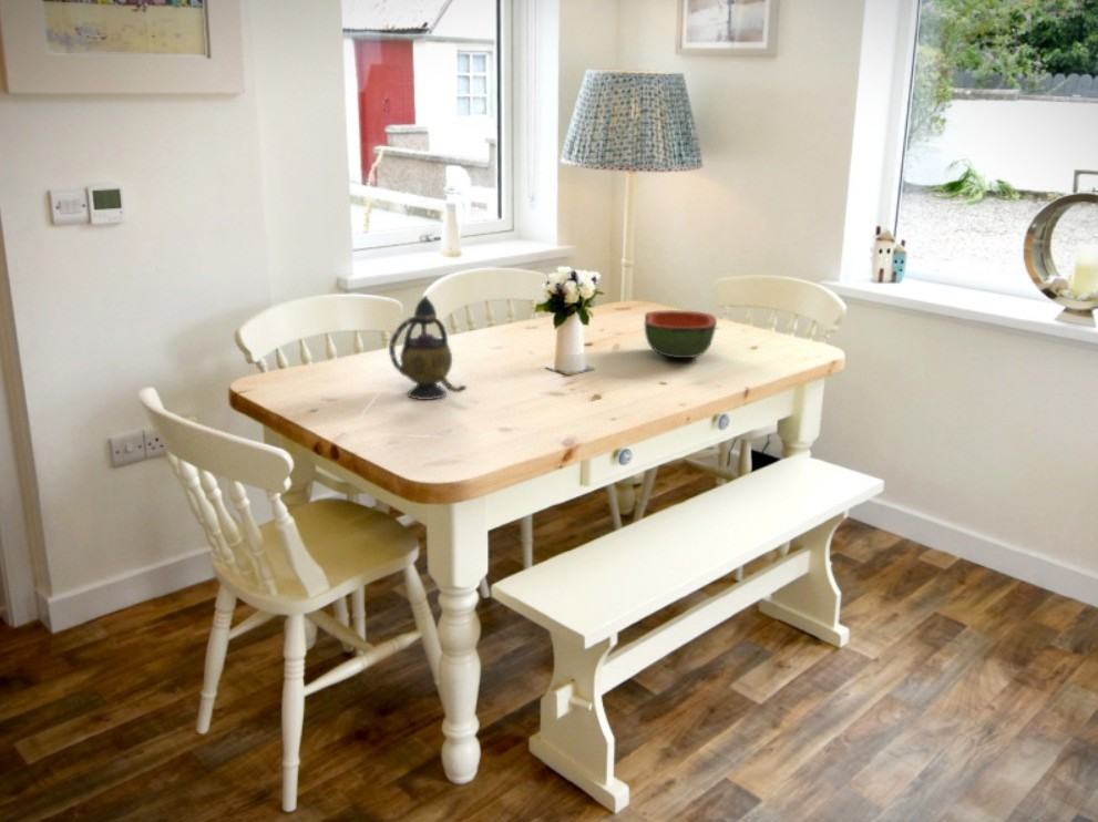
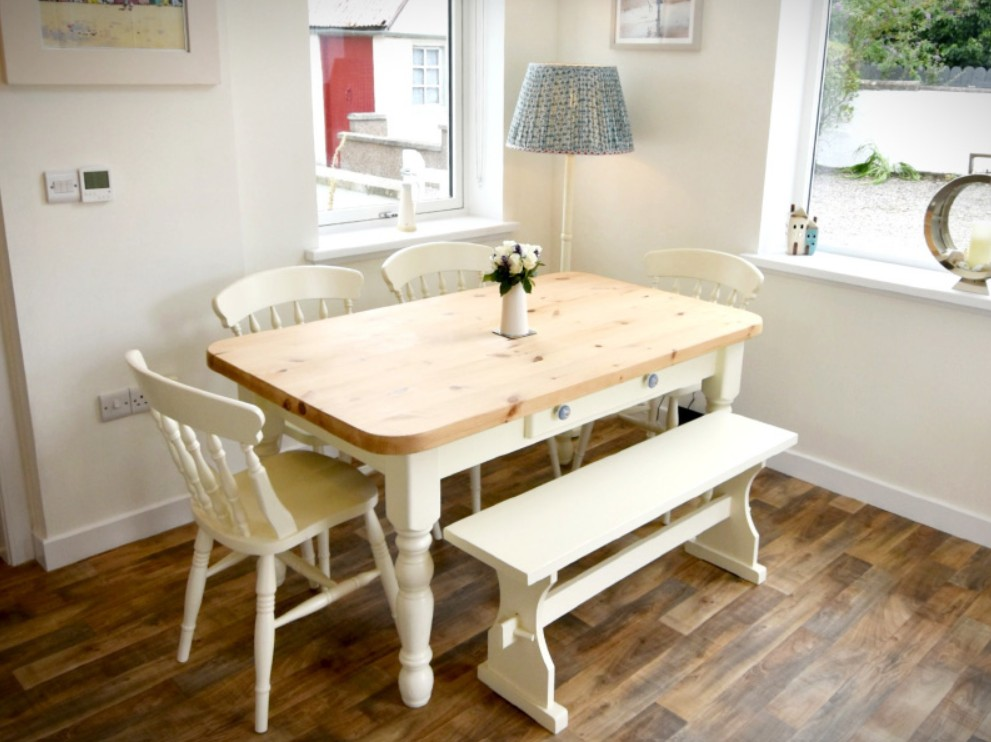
- bowl [644,309,718,359]
- teapot [388,295,468,401]
